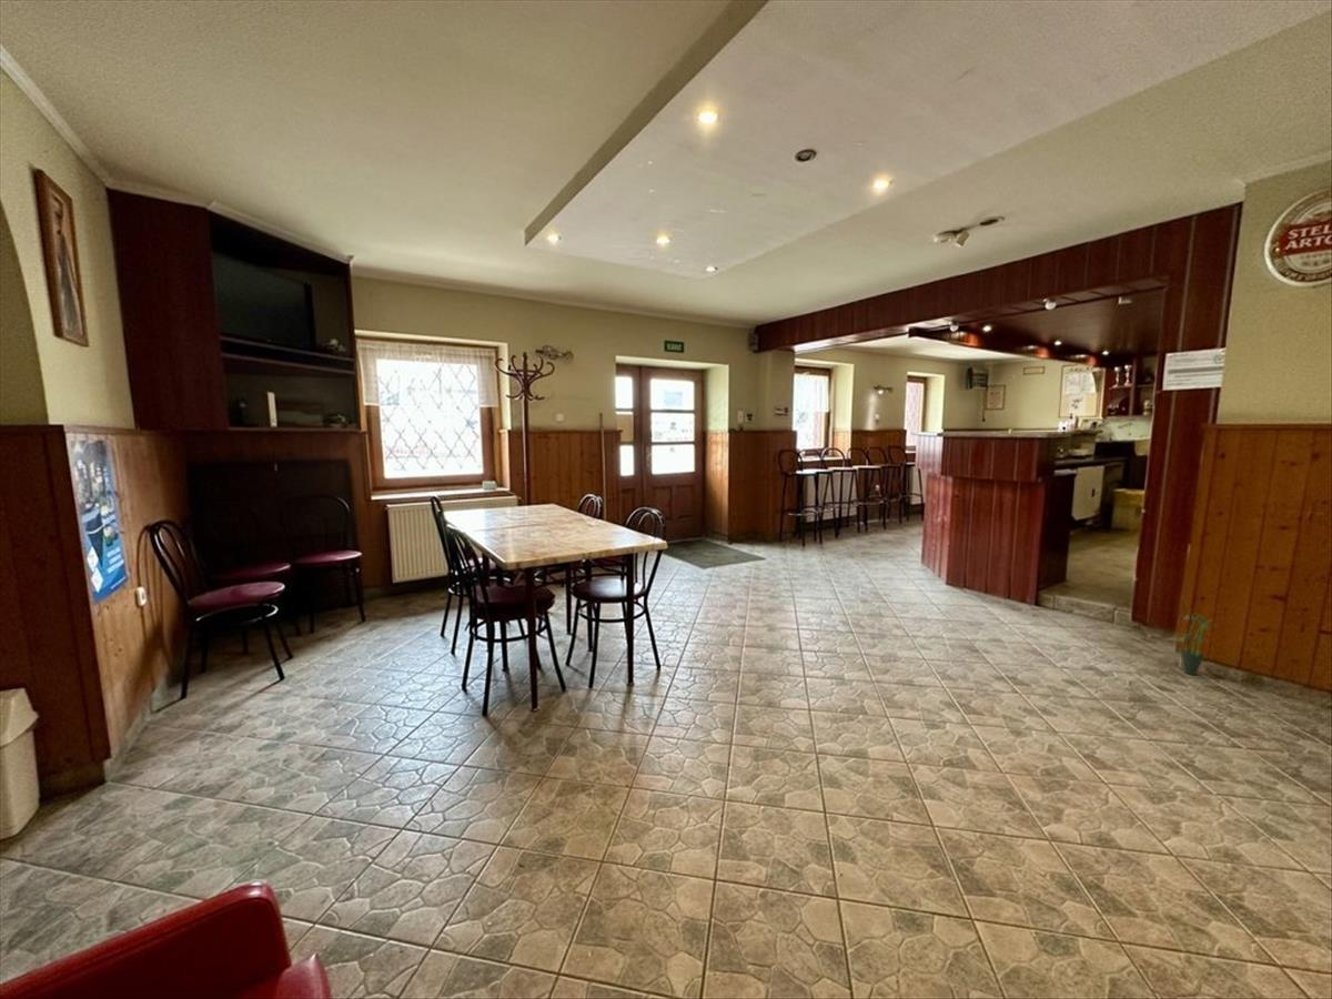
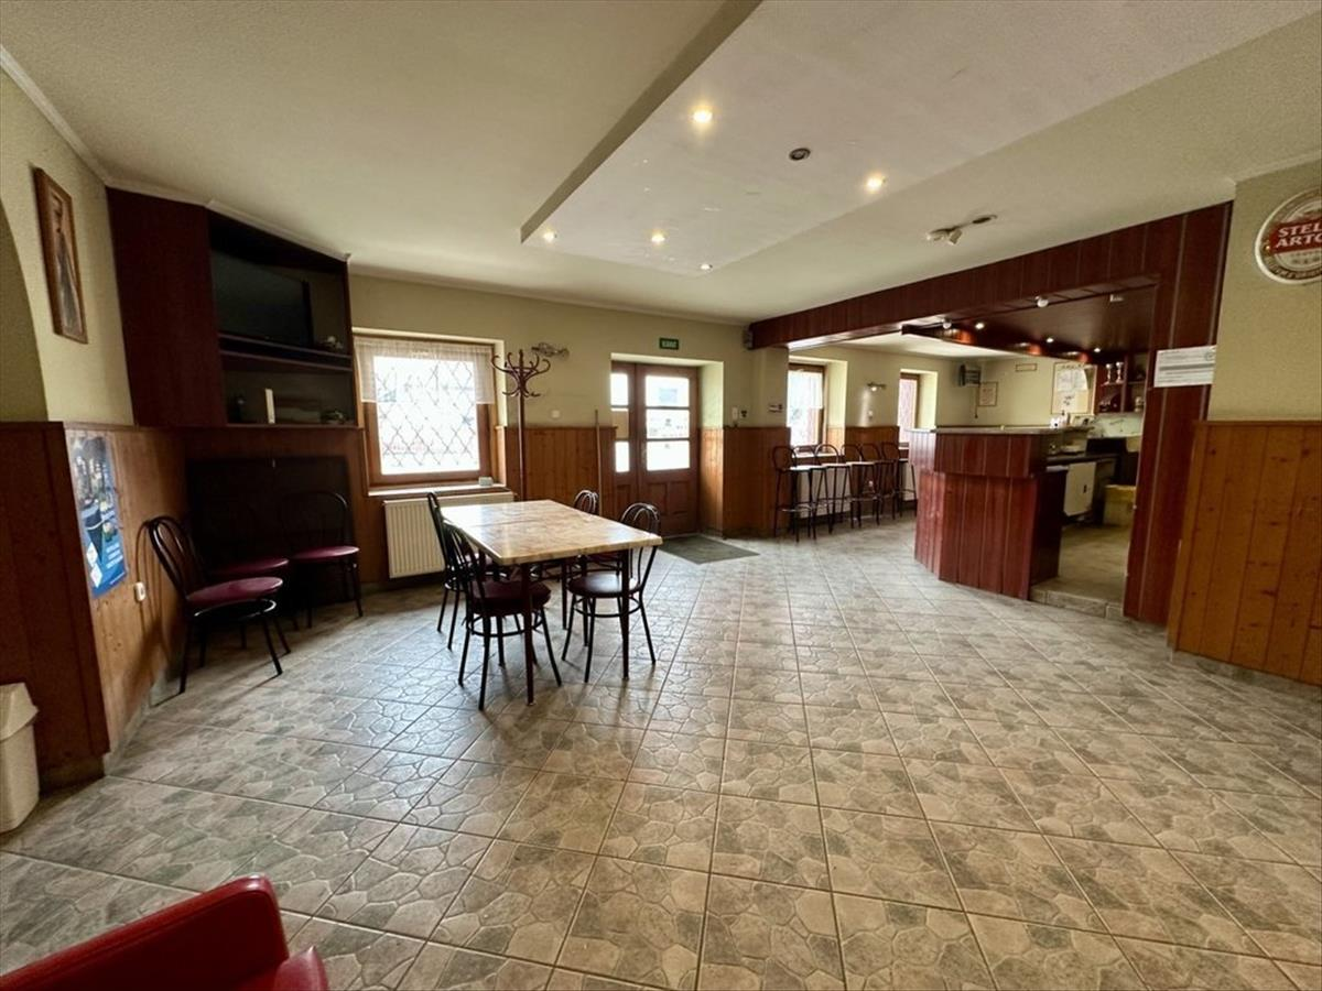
- potted plant [1175,612,1219,676]
